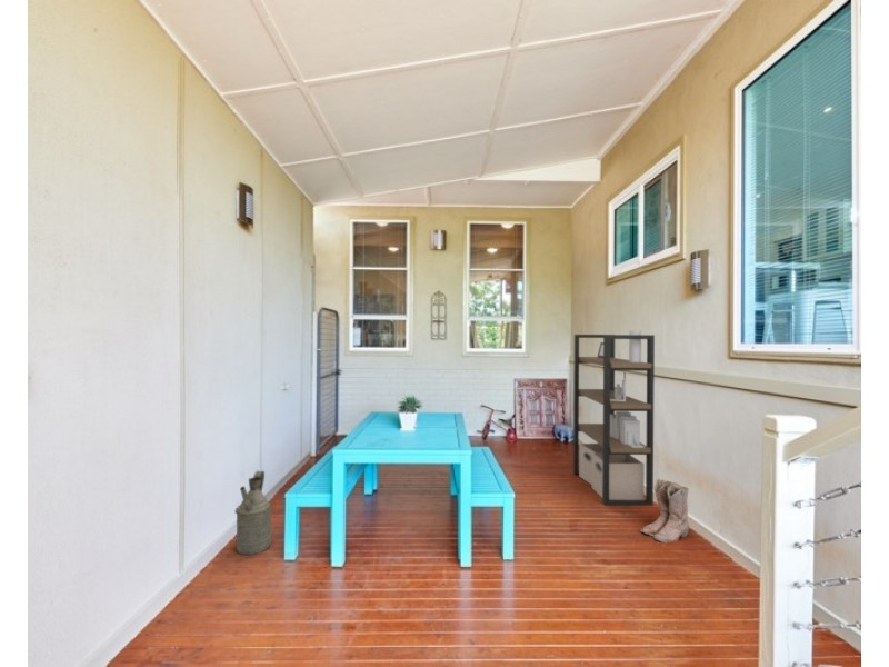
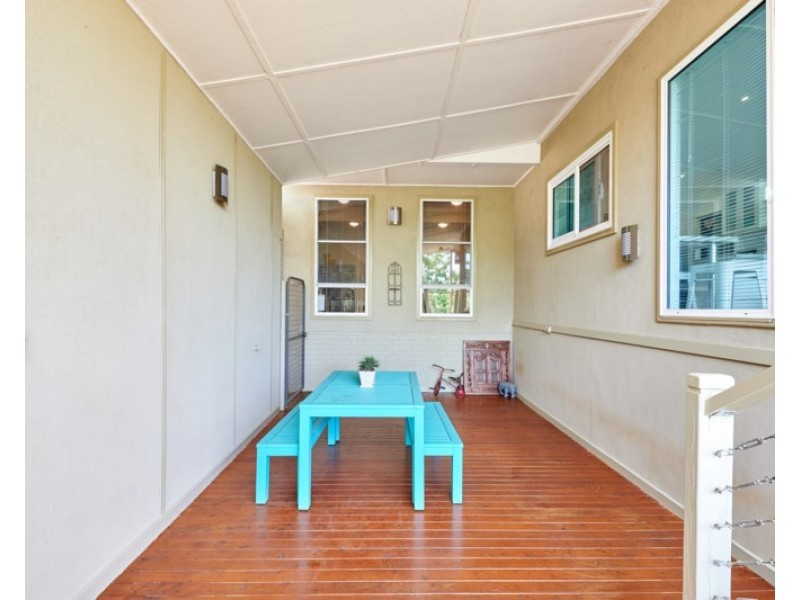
- watering can [233,470,273,556]
- boots [640,477,690,544]
- shelving unit [572,330,656,507]
